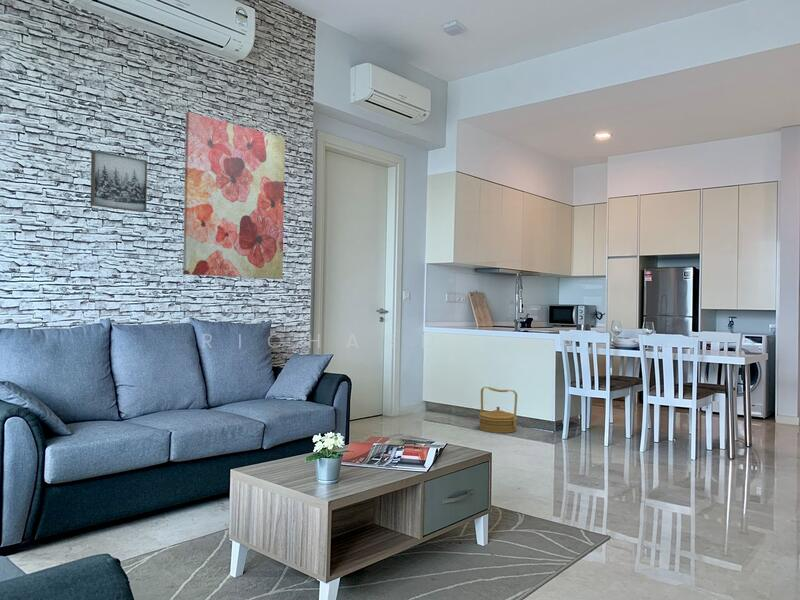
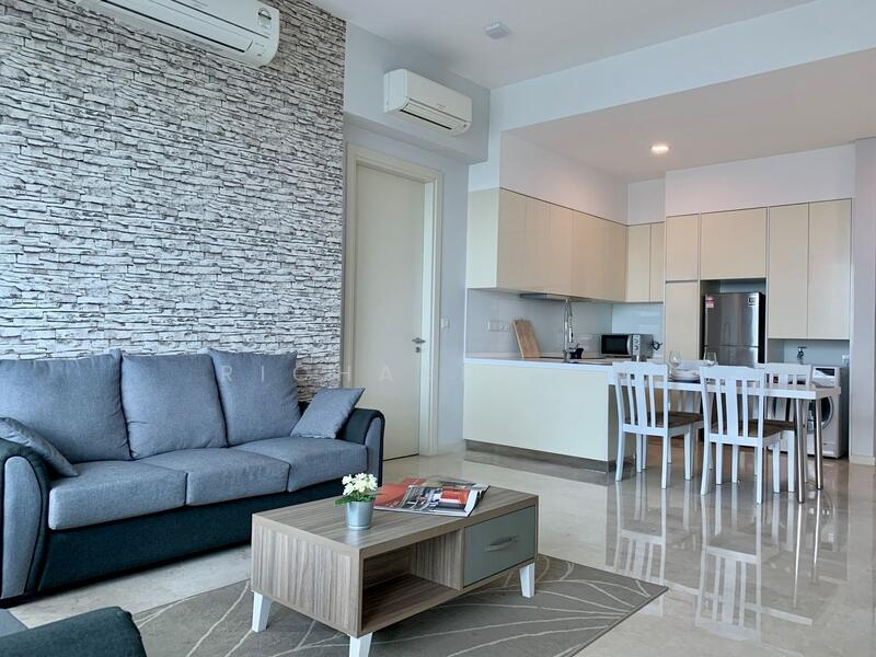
- wall art [89,149,148,213]
- wall art [182,111,286,280]
- basket [478,386,518,434]
